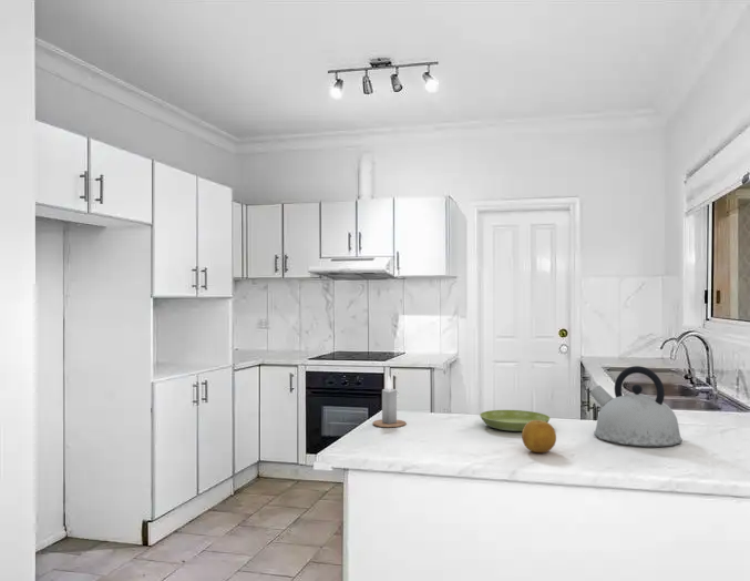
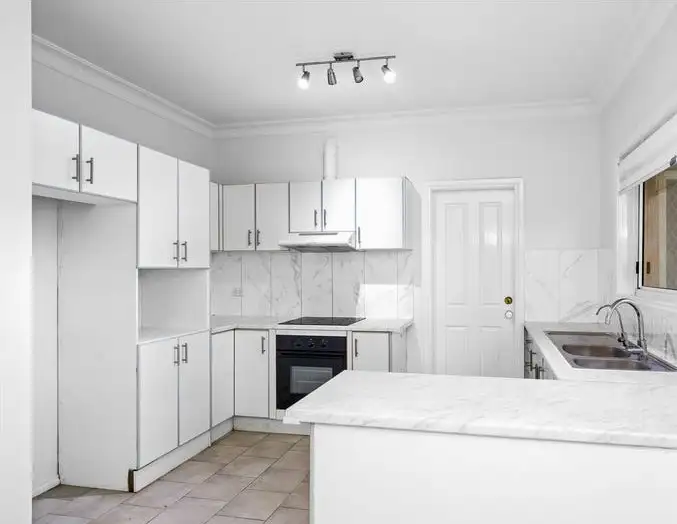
- kettle [589,365,684,447]
- saucer [479,409,551,432]
- fruit [521,420,557,453]
- candle [371,375,408,428]
